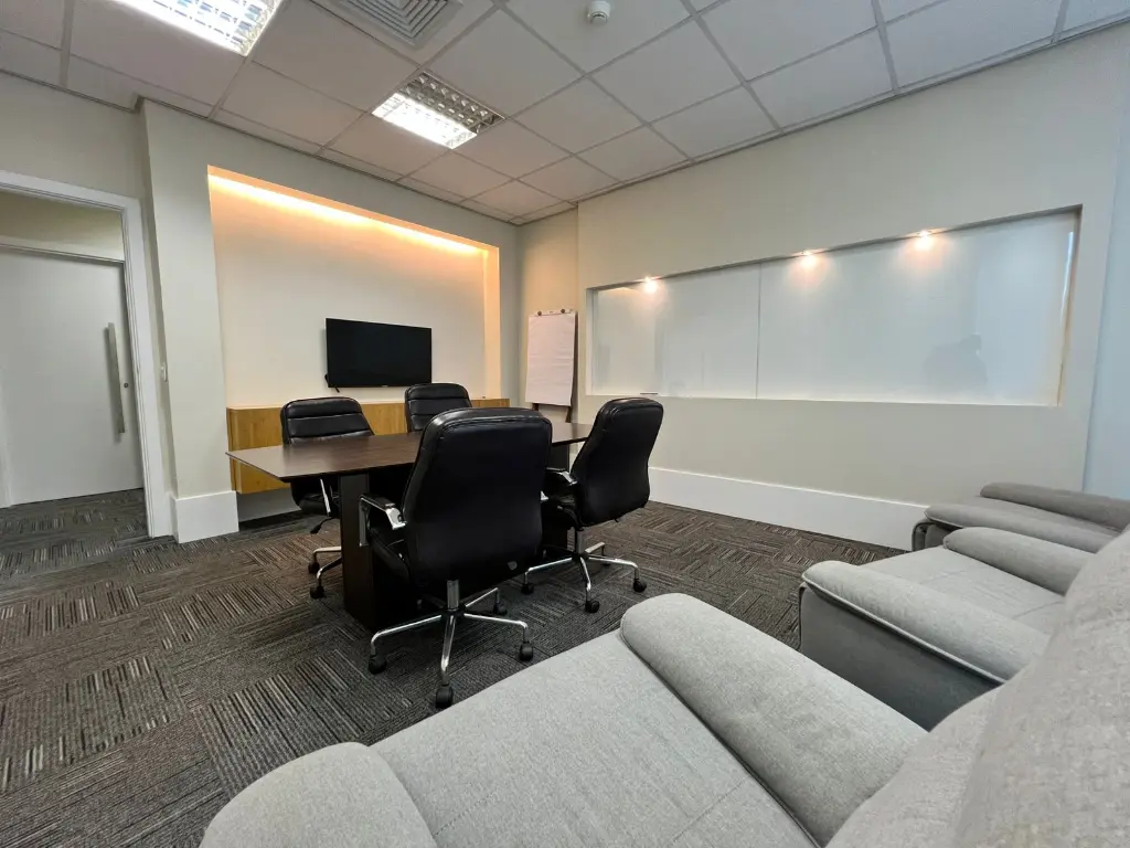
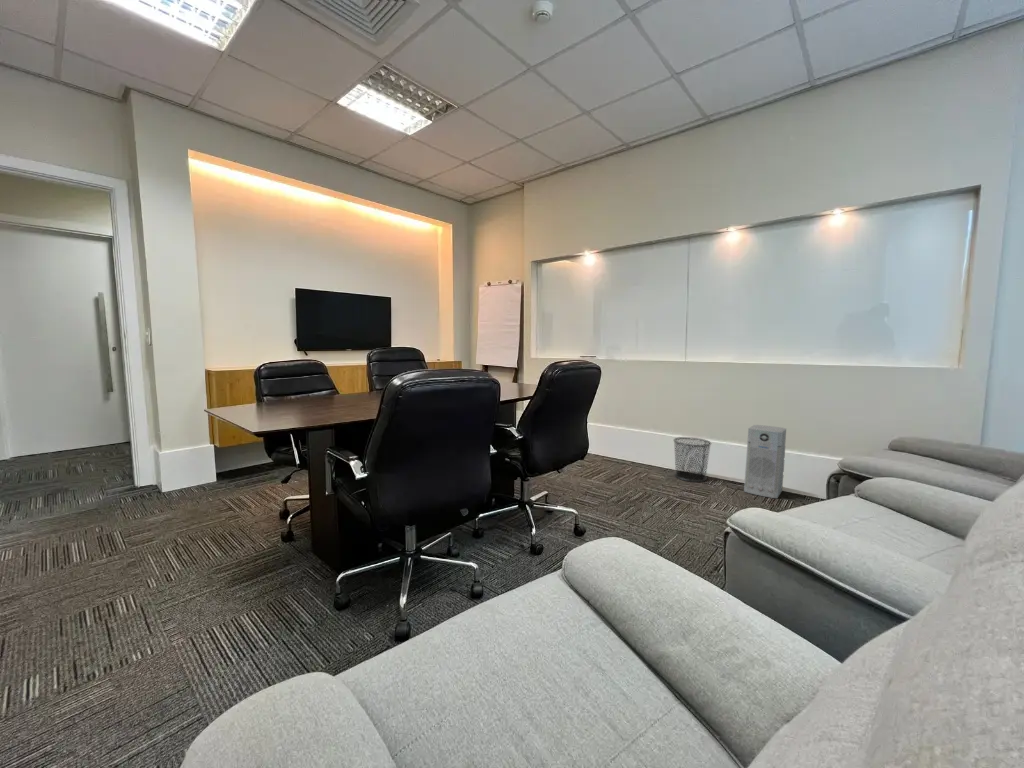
+ air purifier [743,424,787,499]
+ waste bin [672,436,712,483]
